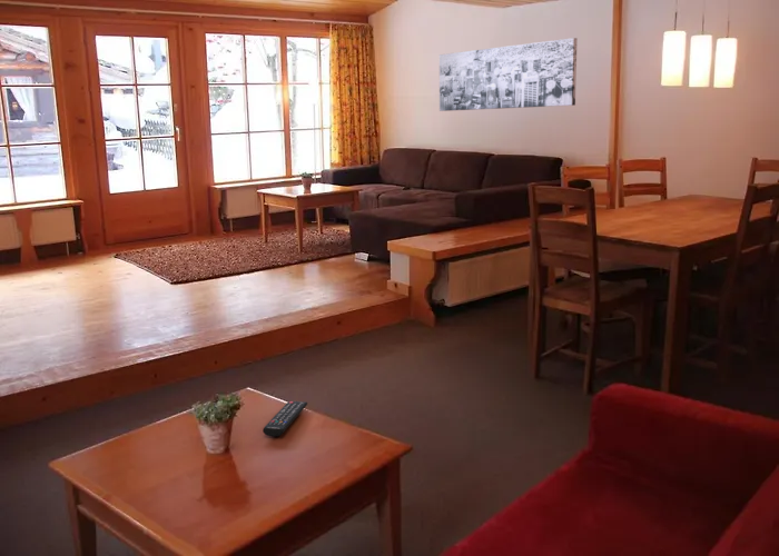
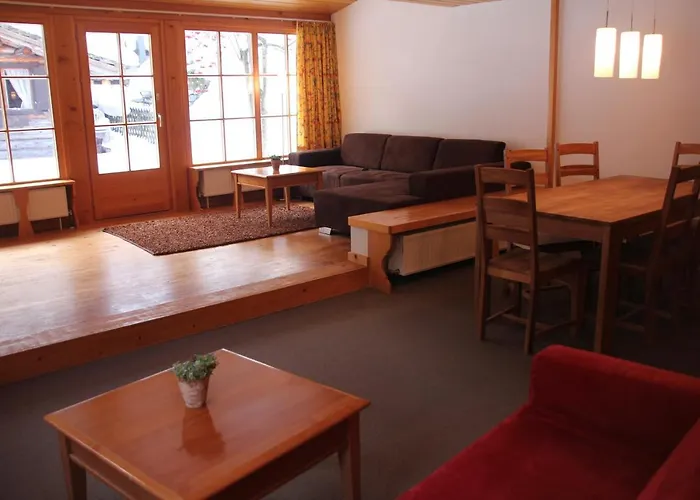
- wall art [438,37,579,112]
- remote control [262,400,308,438]
